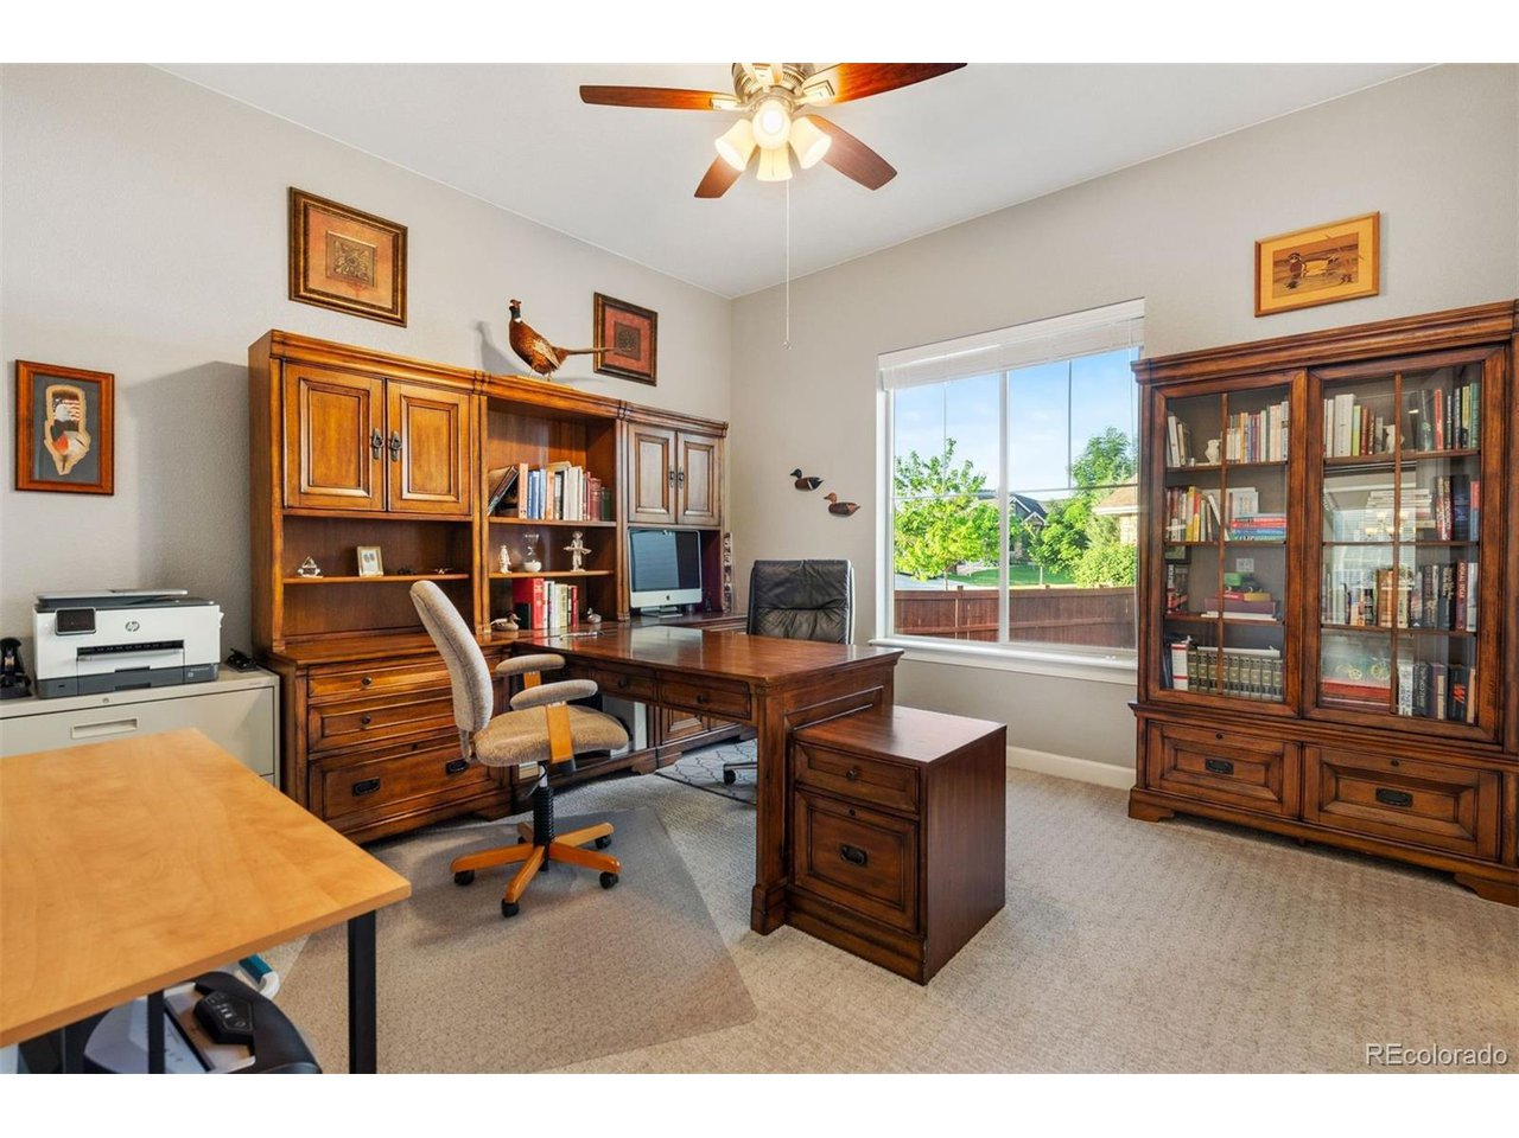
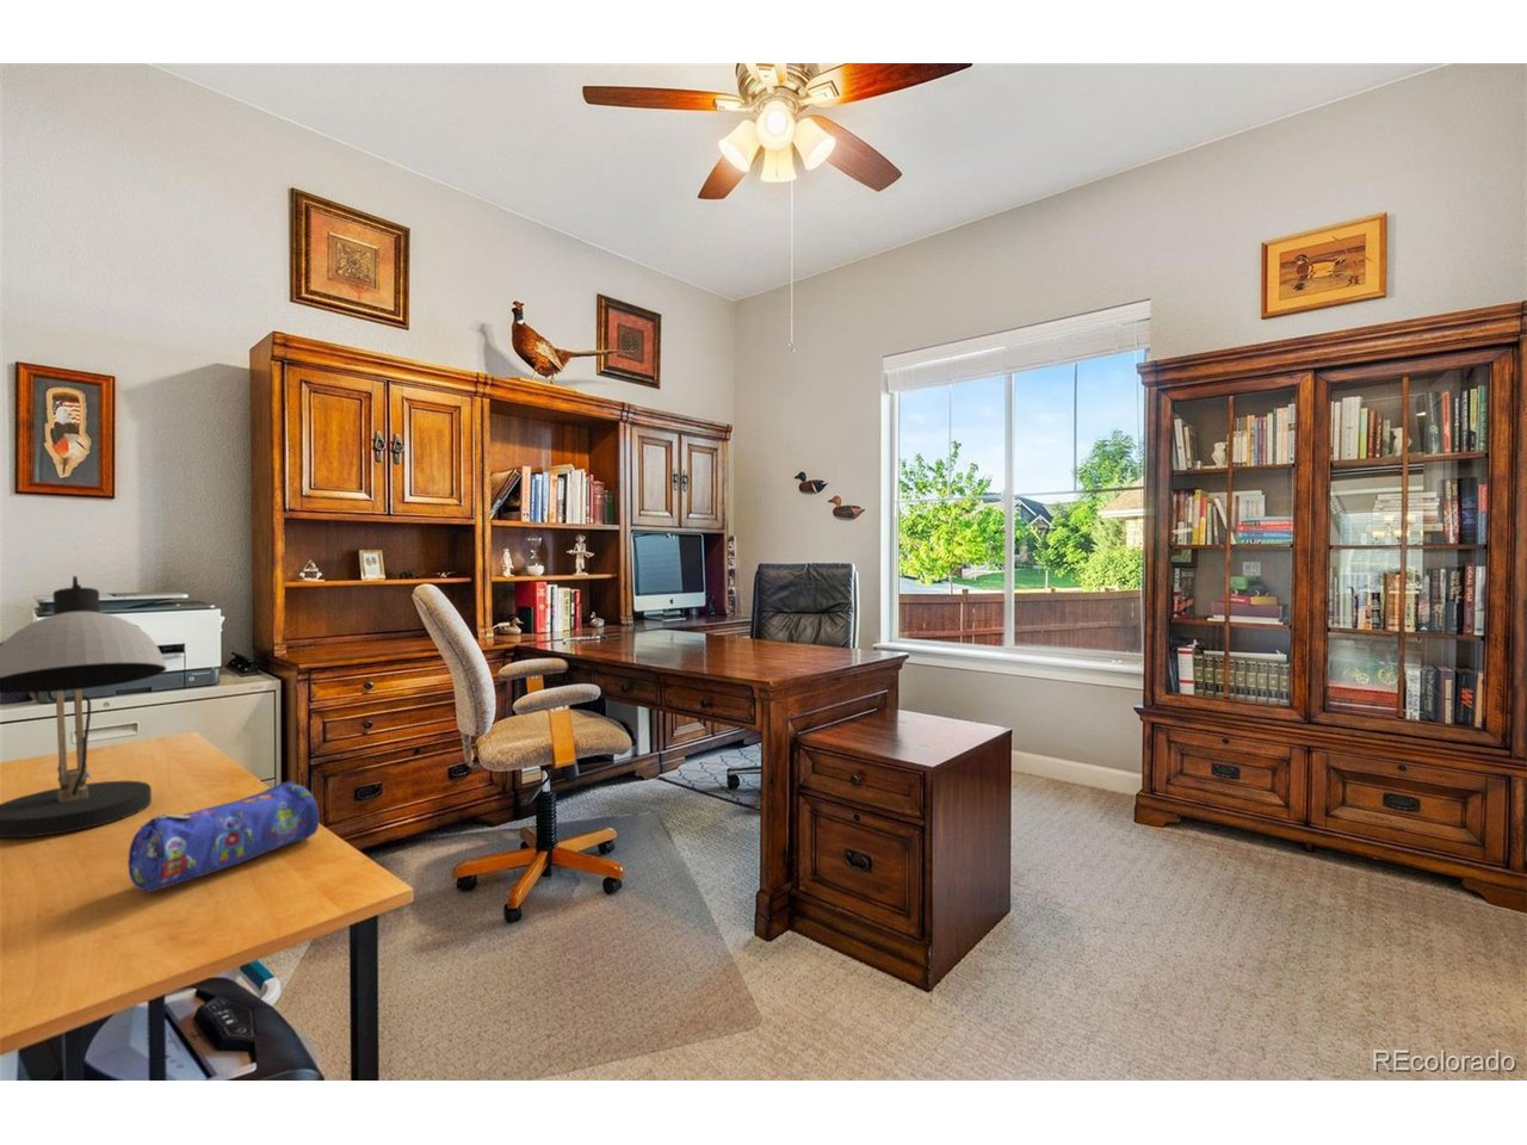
+ pencil case [127,781,320,894]
+ desk lamp [0,575,168,838]
